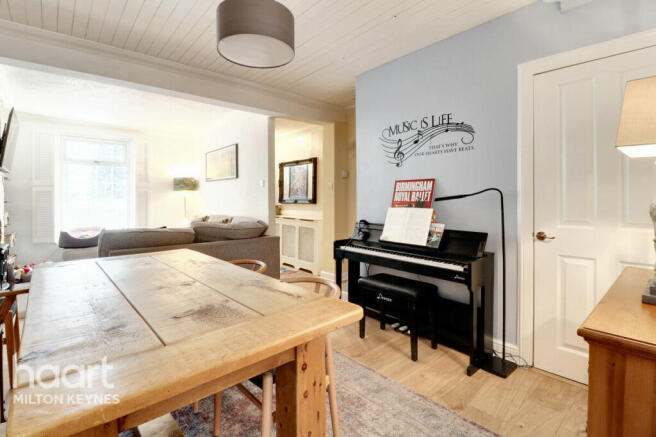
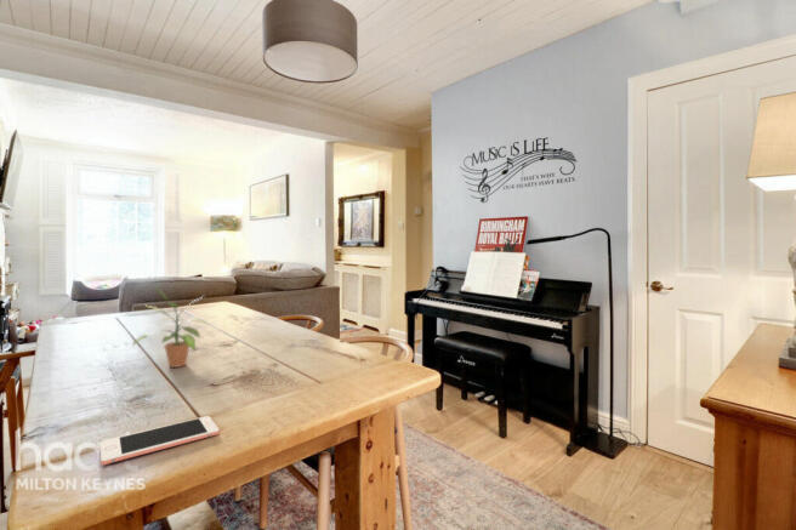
+ potted plant [131,285,212,369]
+ cell phone [100,415,220,466]
